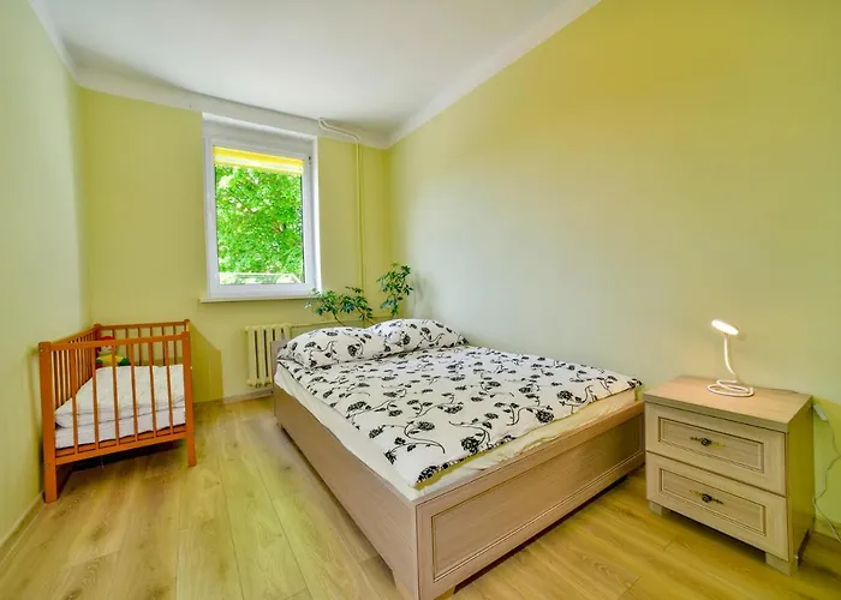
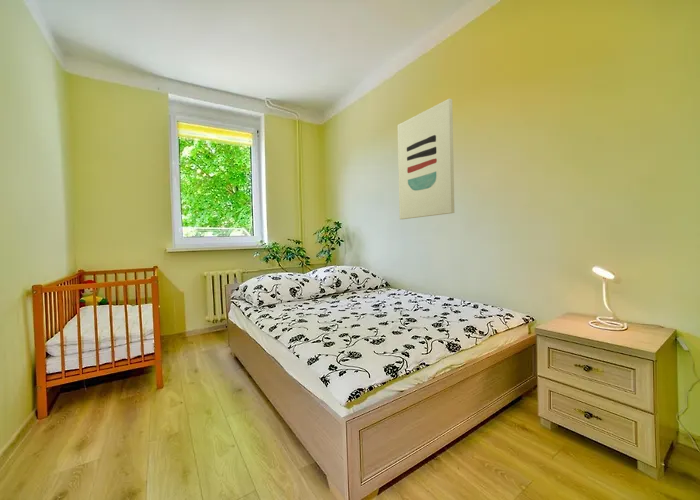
+ wall art [397,98,455,220]
